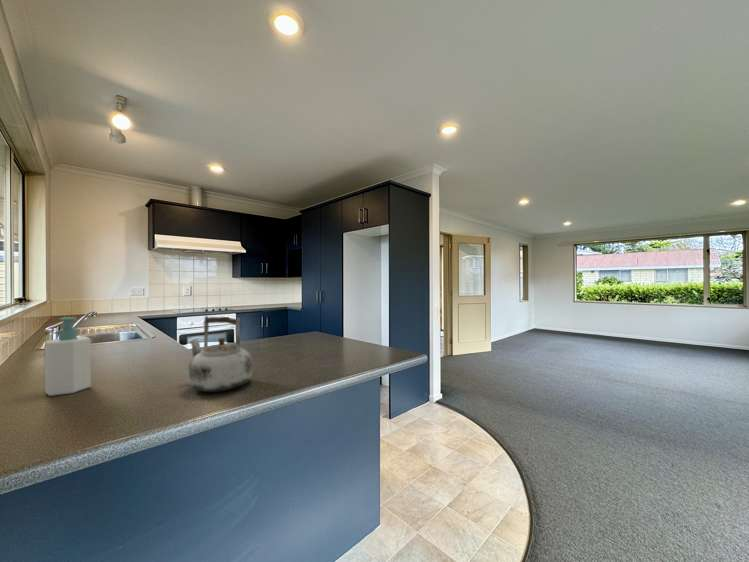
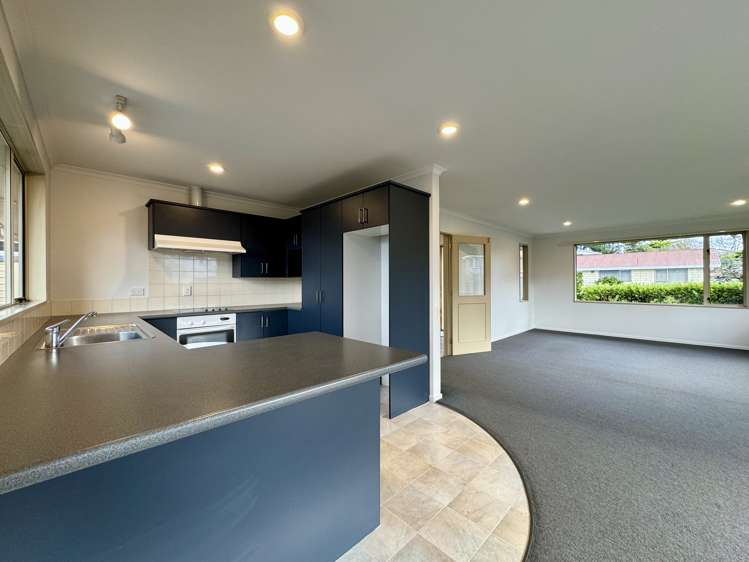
- kettle [188,315,253,393]
- soap bottle [44,316,92,397]
